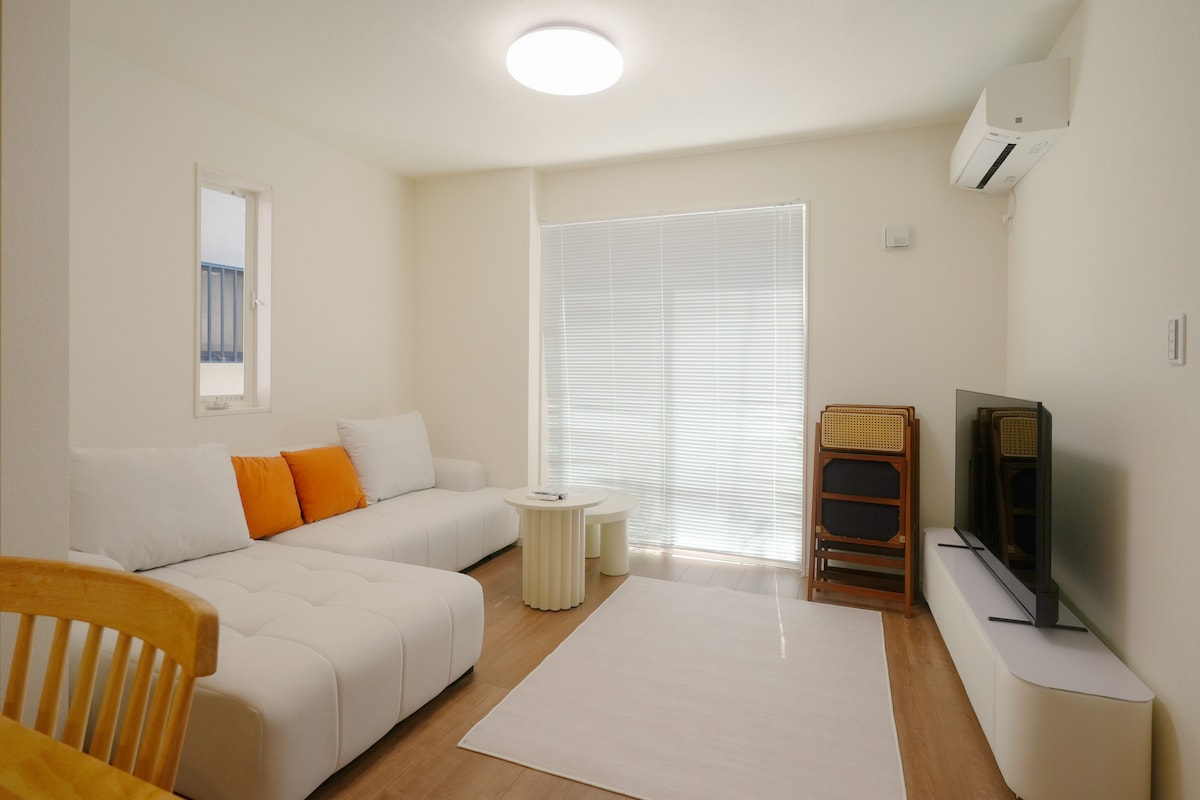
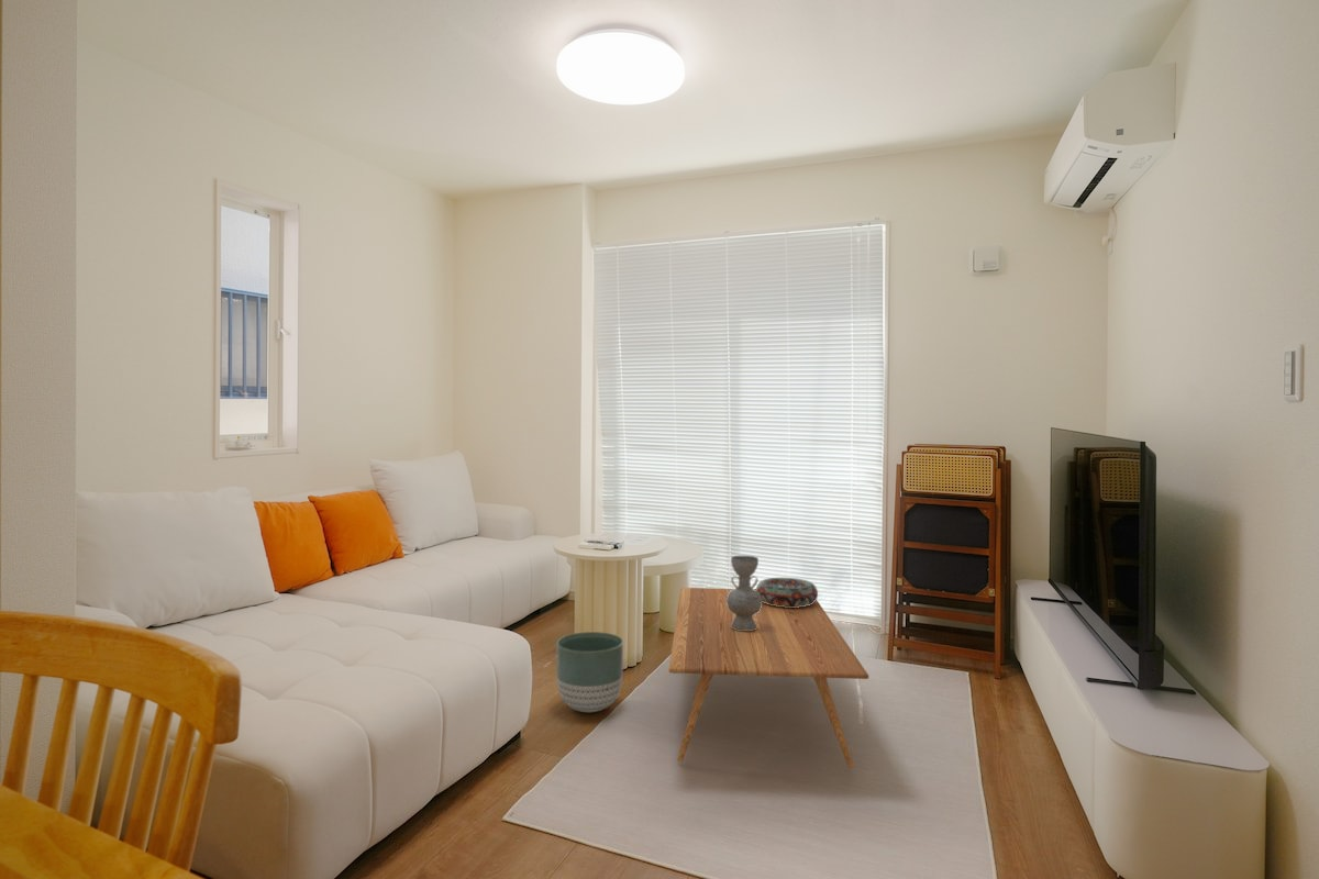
+ coffee table [668,587,869,769]
+ decorative vase [727,555,762,631]
+ decorative bowl [755,577,819,608]
+ planter [556,631,624,713]
